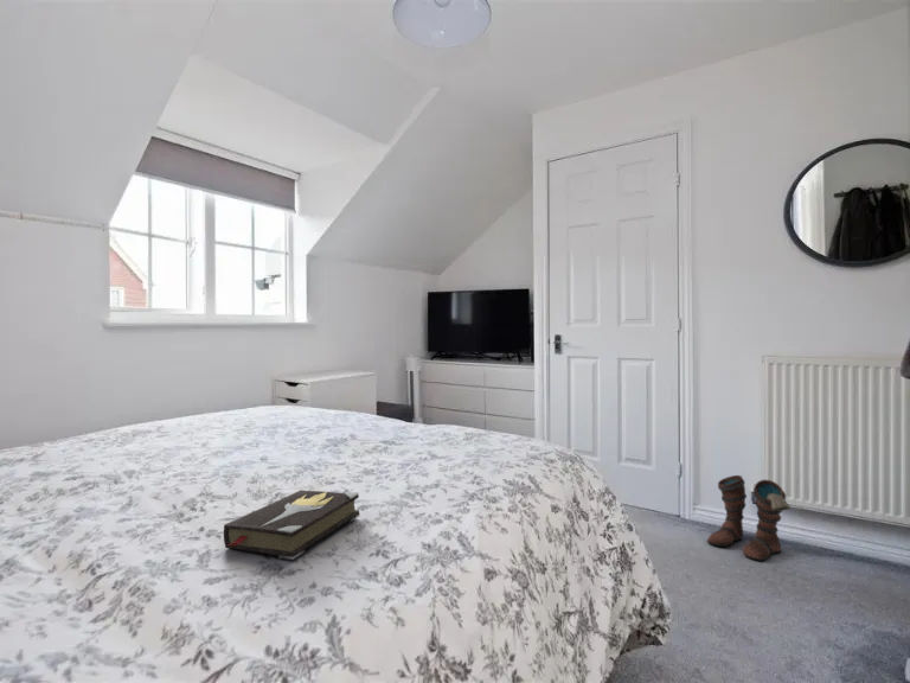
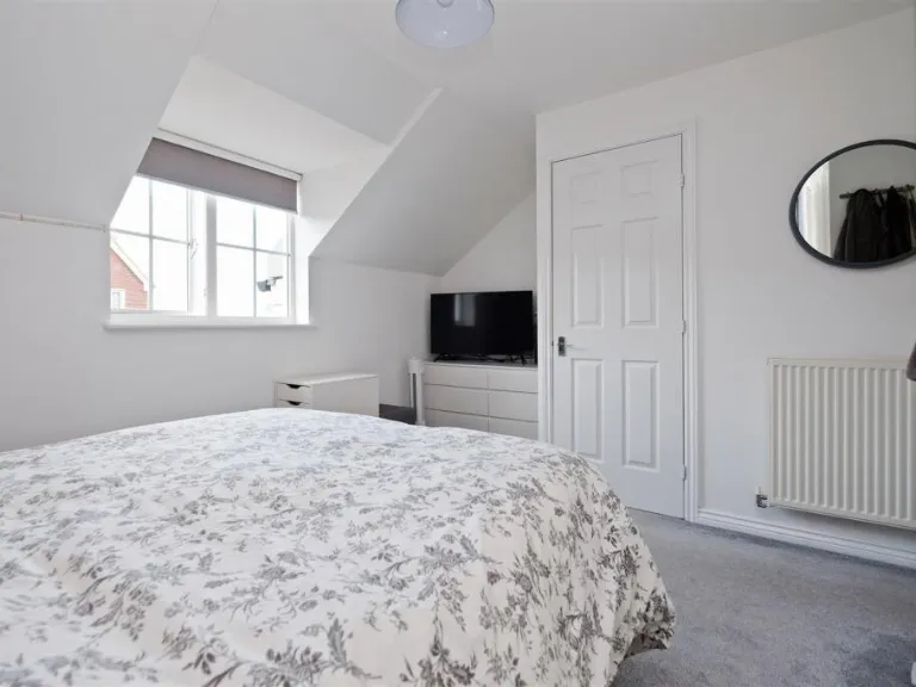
- boots [706,474,793,562]
- hardback book [223,490,361,561]
